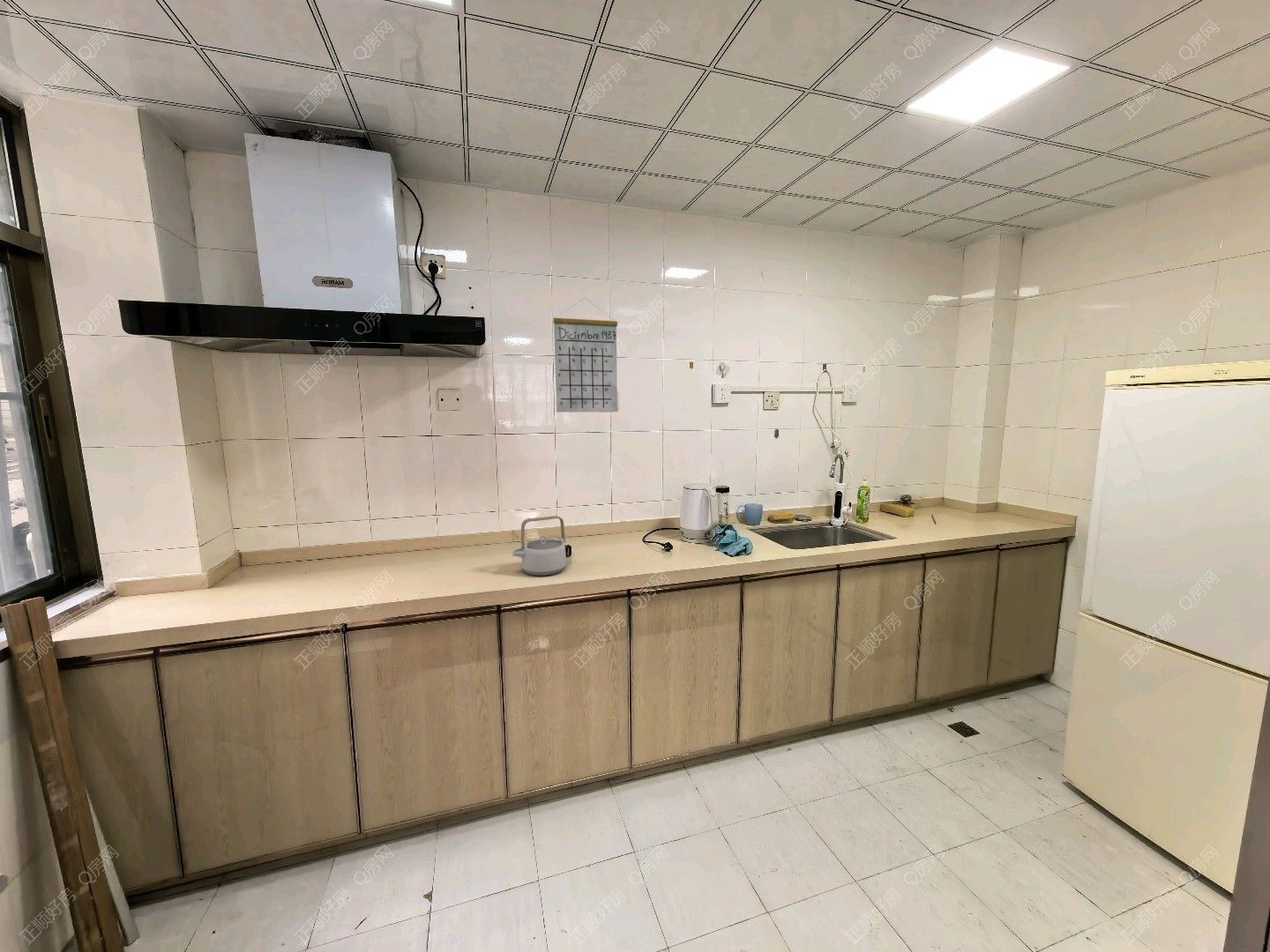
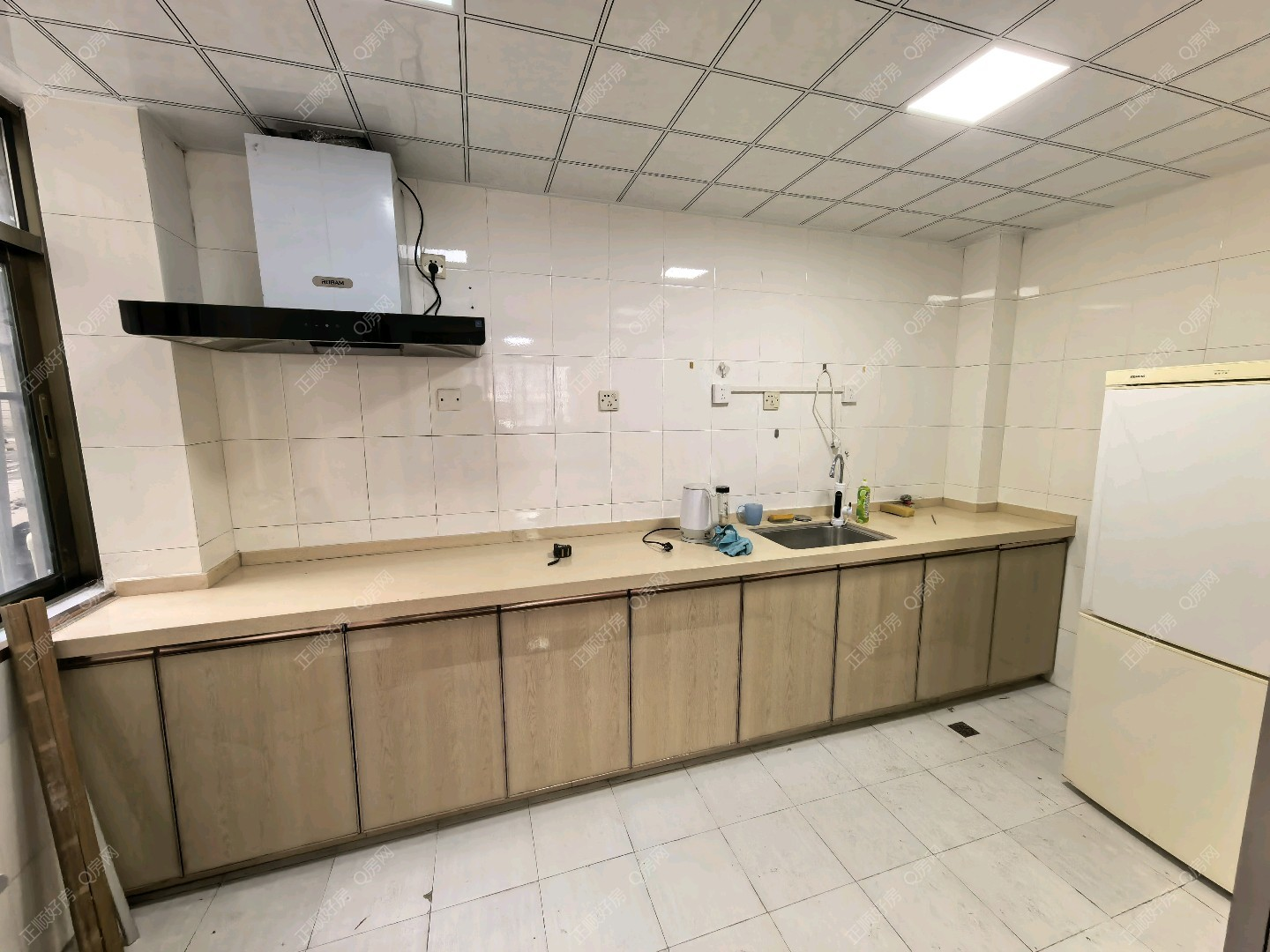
- calendar [552,297,618,413]
- teapot [512,515,567,576]
